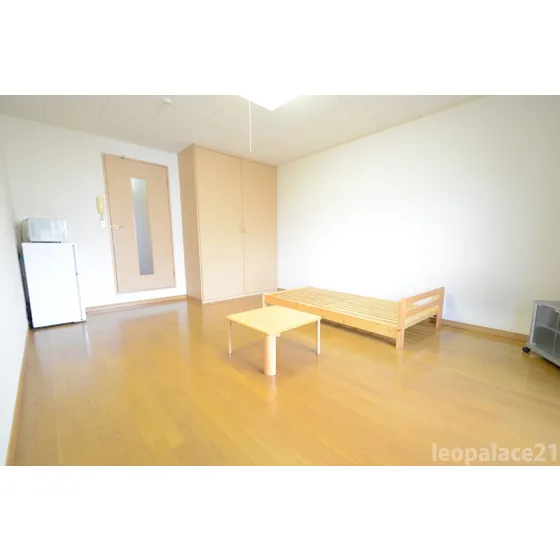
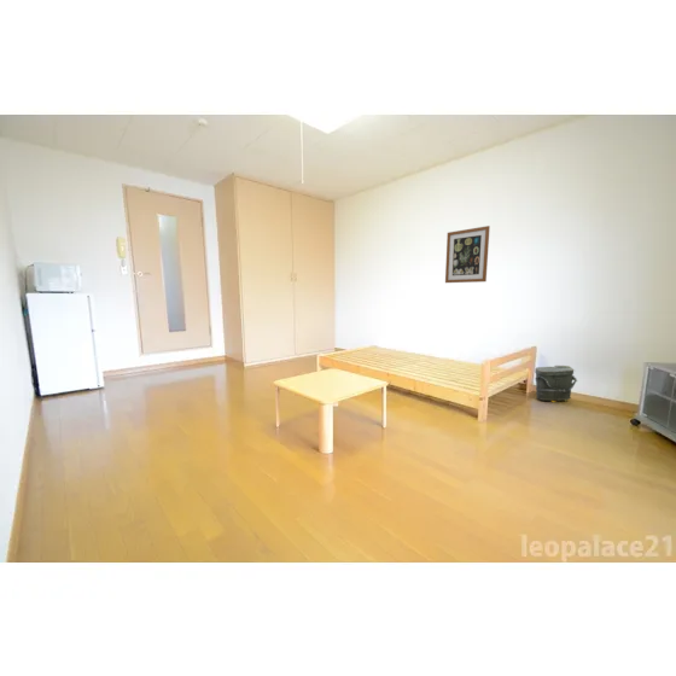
+ bag [534,365,578,403]
+ wall art [444,225,491,284]
